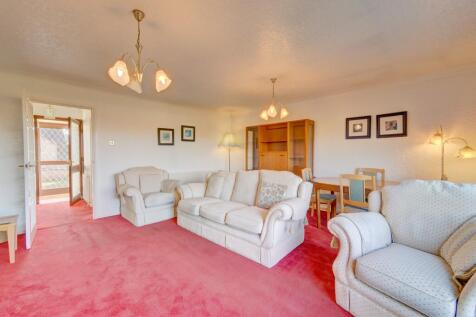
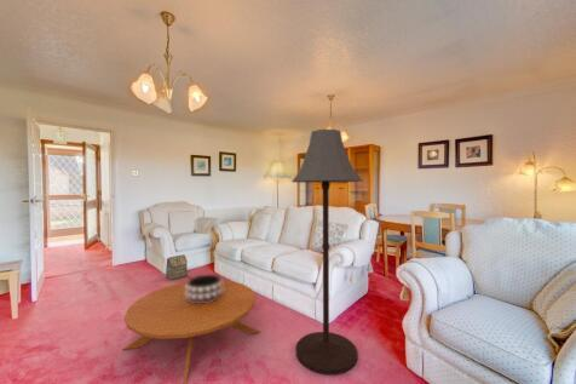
+ coffee table [121,279,263,384]
+ bag [165,253,189,281]
+ floor lamp [290,128,364,376]
+ decorative bowl [185,274,223,304]
